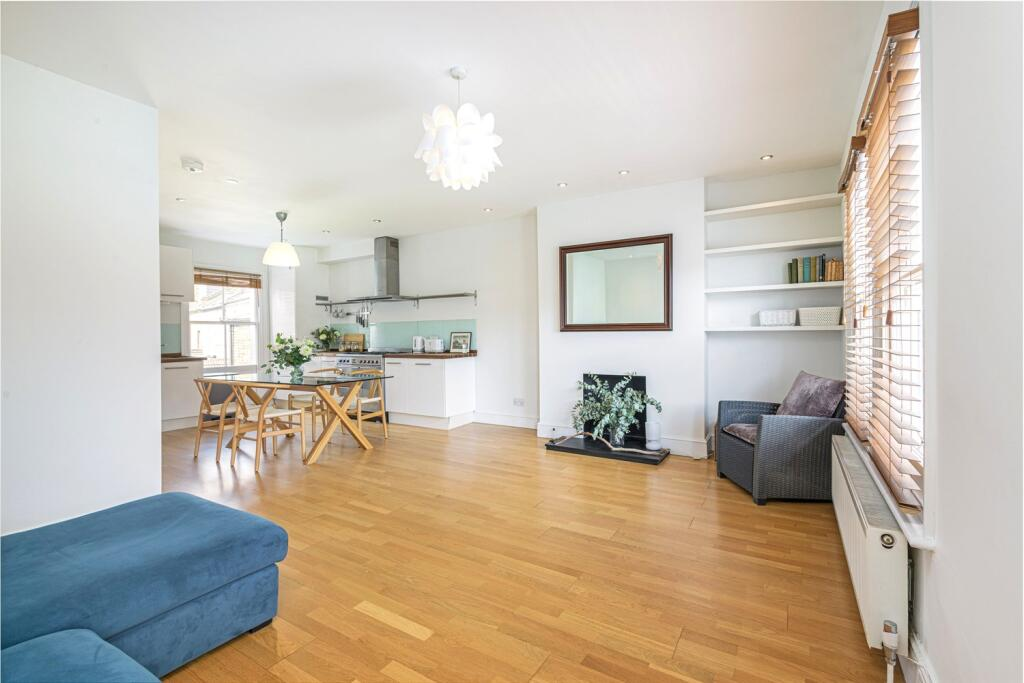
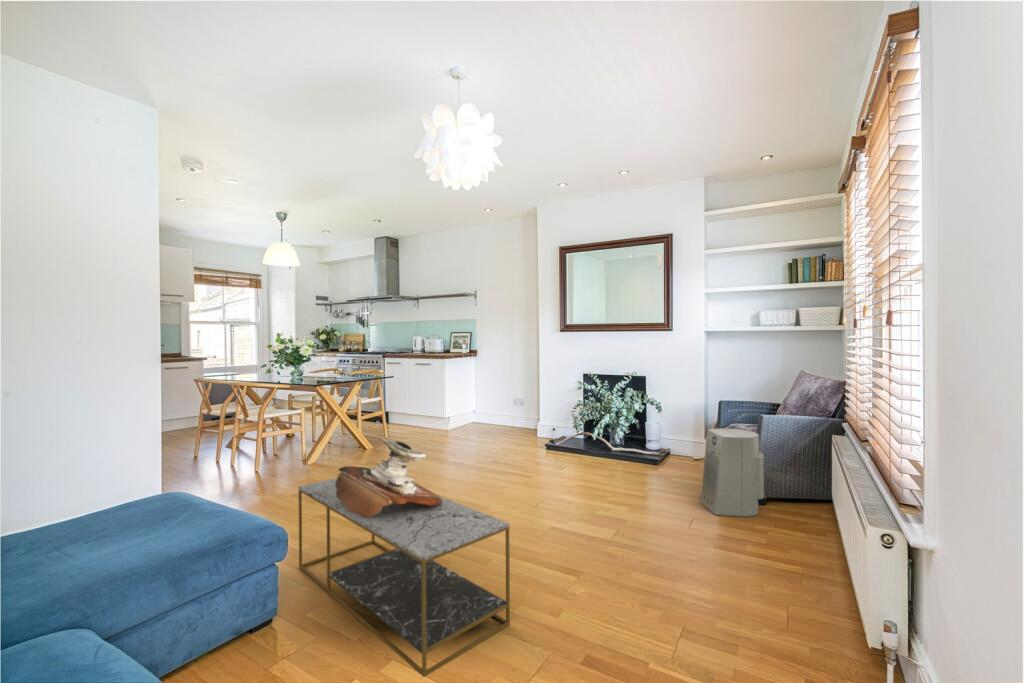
+ decorative bowl [335,438,442,517]
+ fan [699,428,765,518]
+ coffee table [297,477,511,678]
